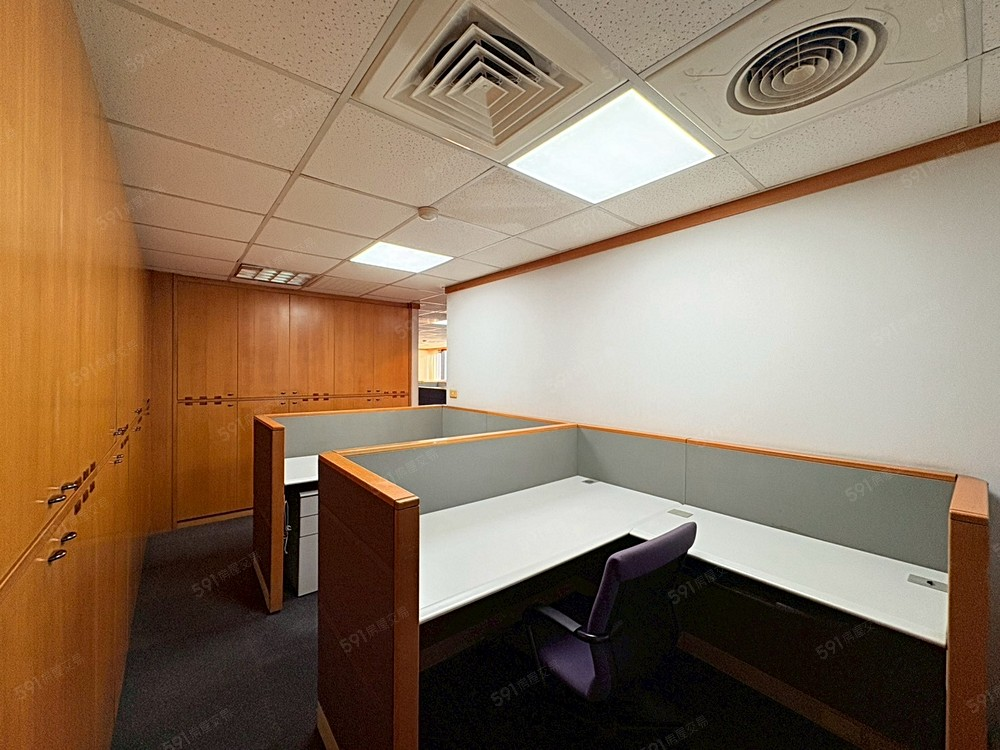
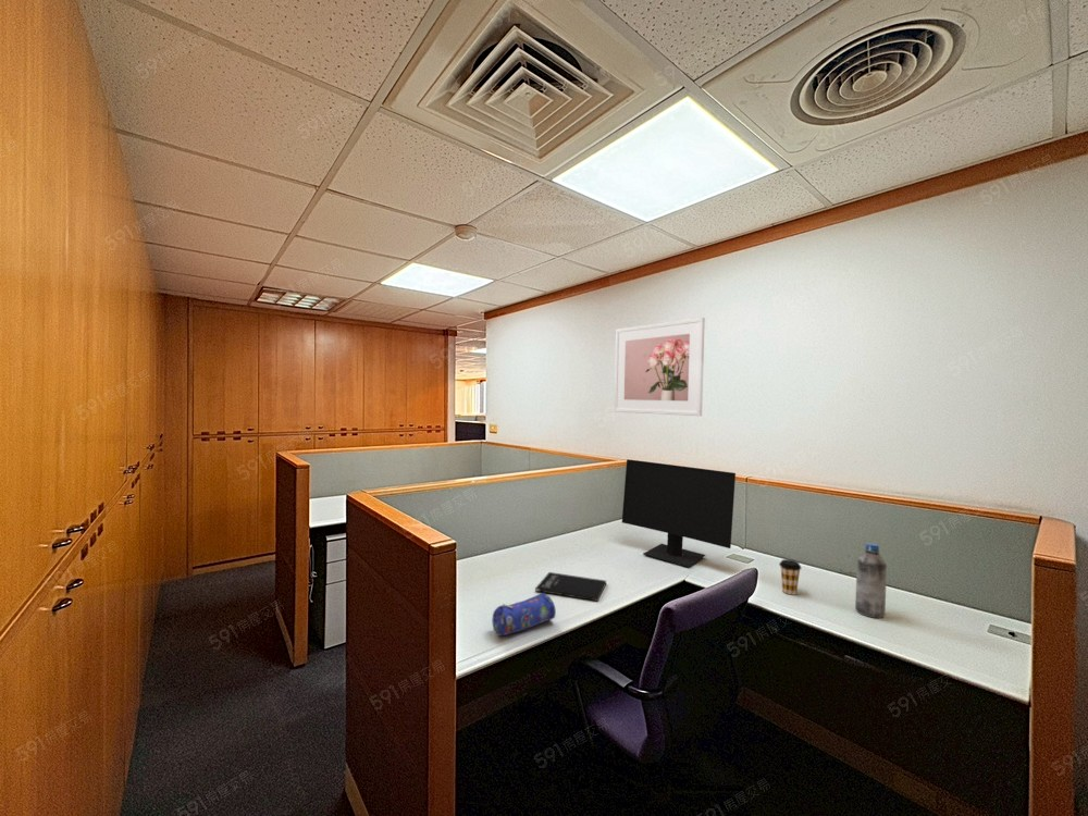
+ coffee cup [778,558,802,596]
+ water bottle [854,542,888,619]
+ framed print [613,317,706,417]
+ notebook [534,571,607,603]
+ computer monitor [621,458,737,568]
+ pencil case [492,592,557,636]
